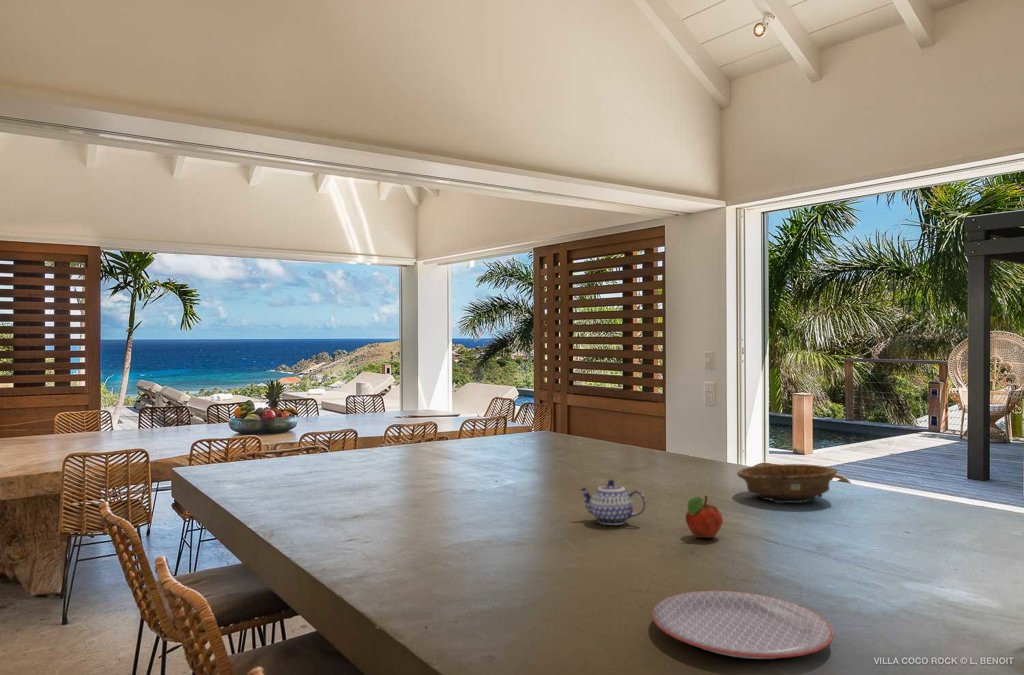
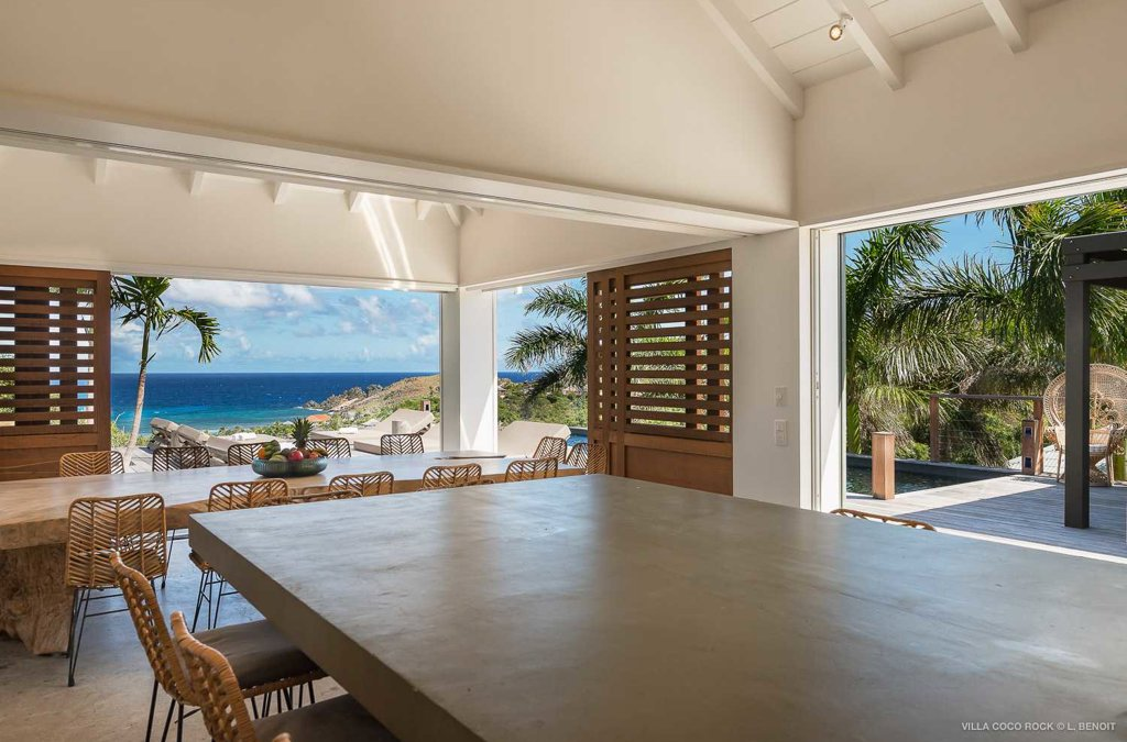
- decorative bowl [736,463,838,504]
- plate [651,590,835,660]
- fruit [685,495,724,539]
- teapot [578,479,647,526]
